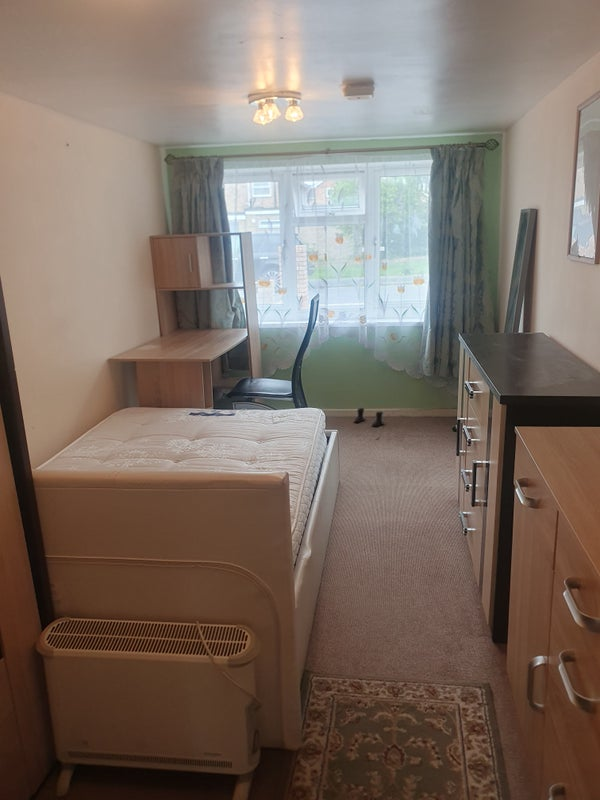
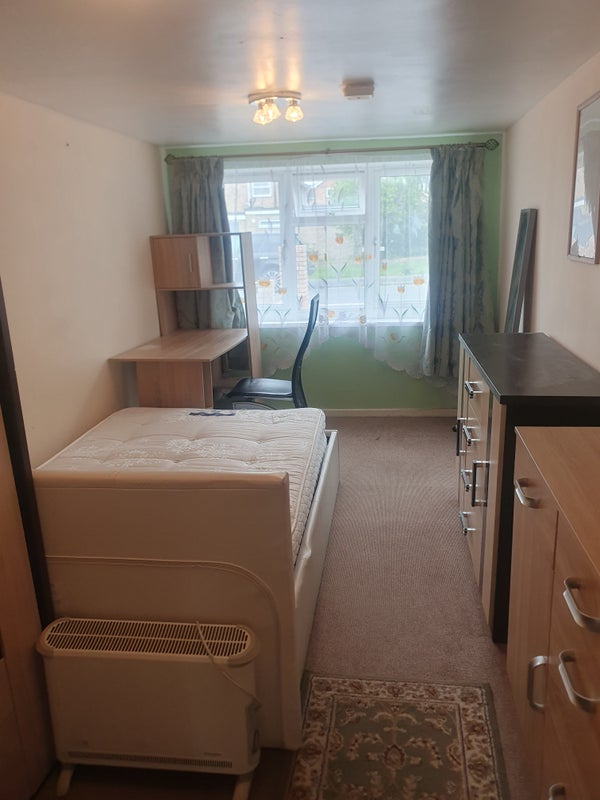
- boots [353,407,385,428]
